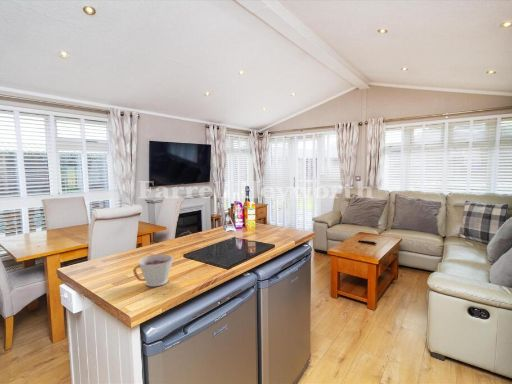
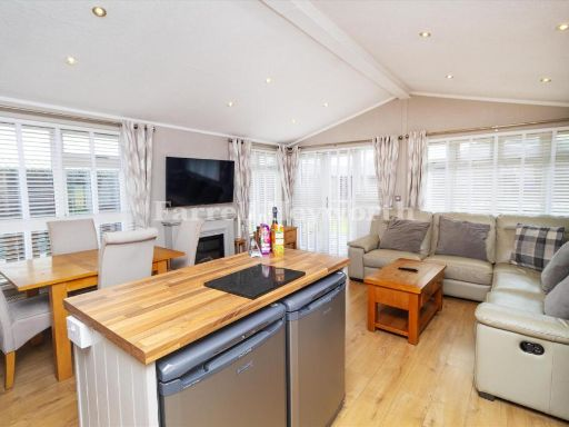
- teacup [132,254,175,287]
